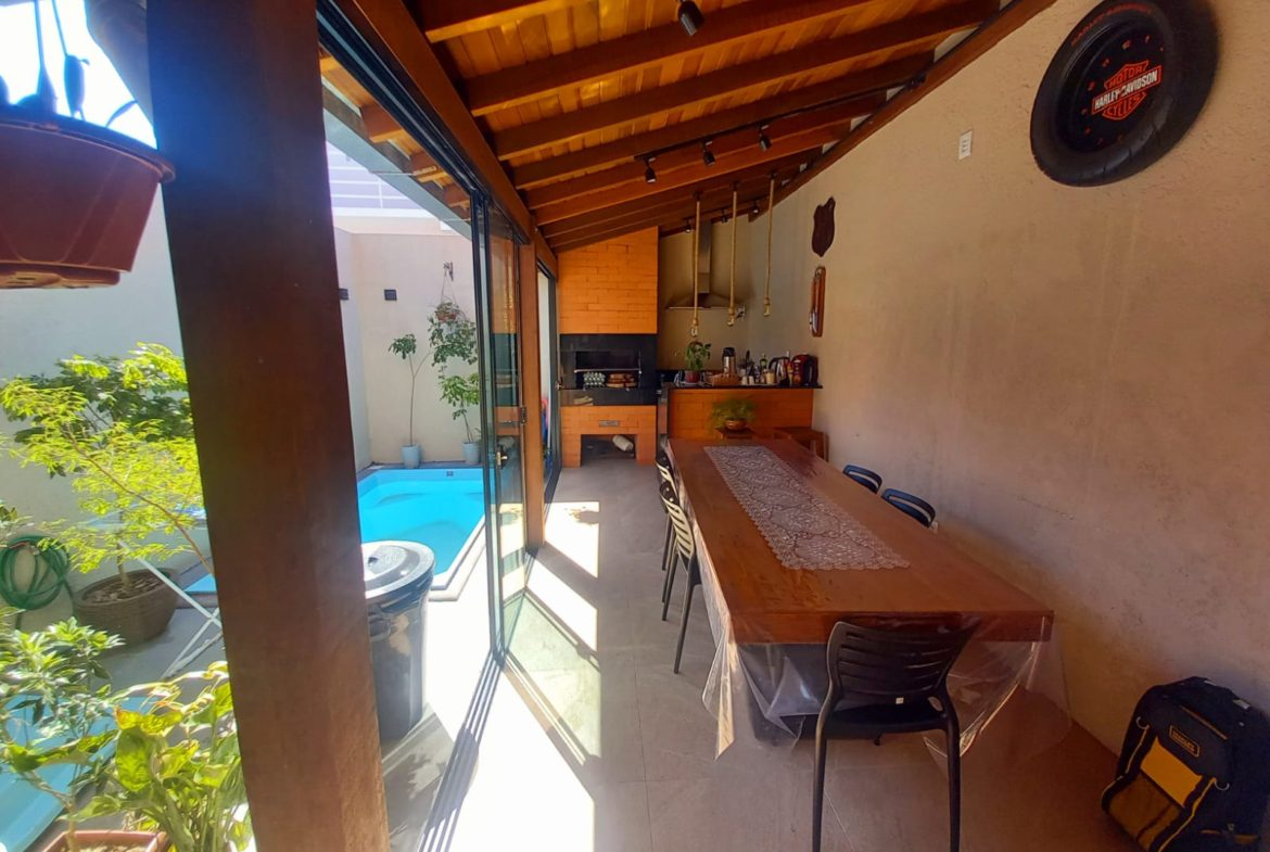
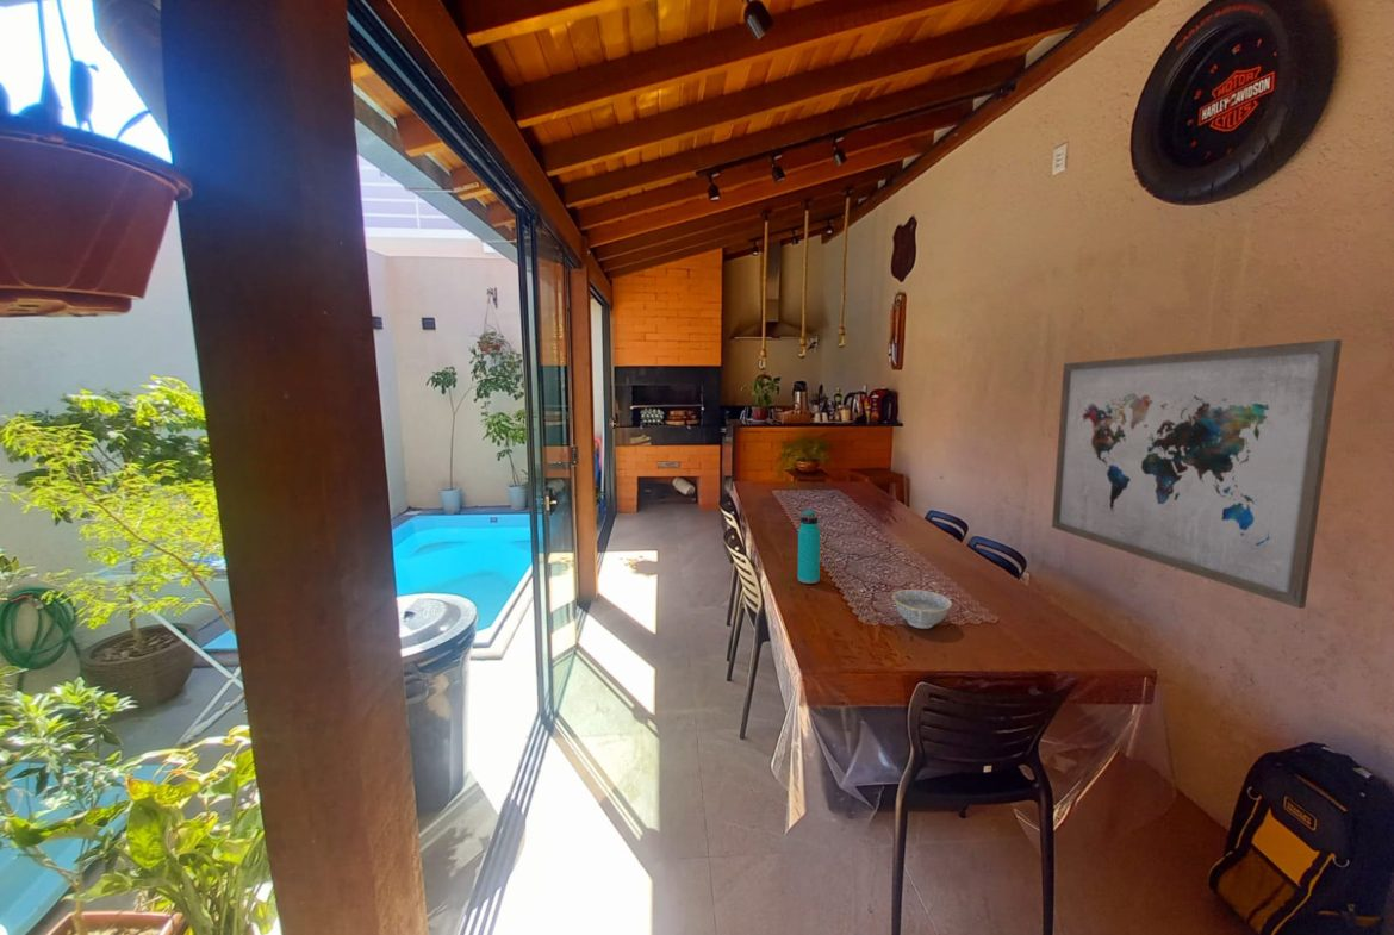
+ wall art [1051,338,1343,610]
+ water bottle [797,509,821,585]
+ bowl [891,588,953,630]
